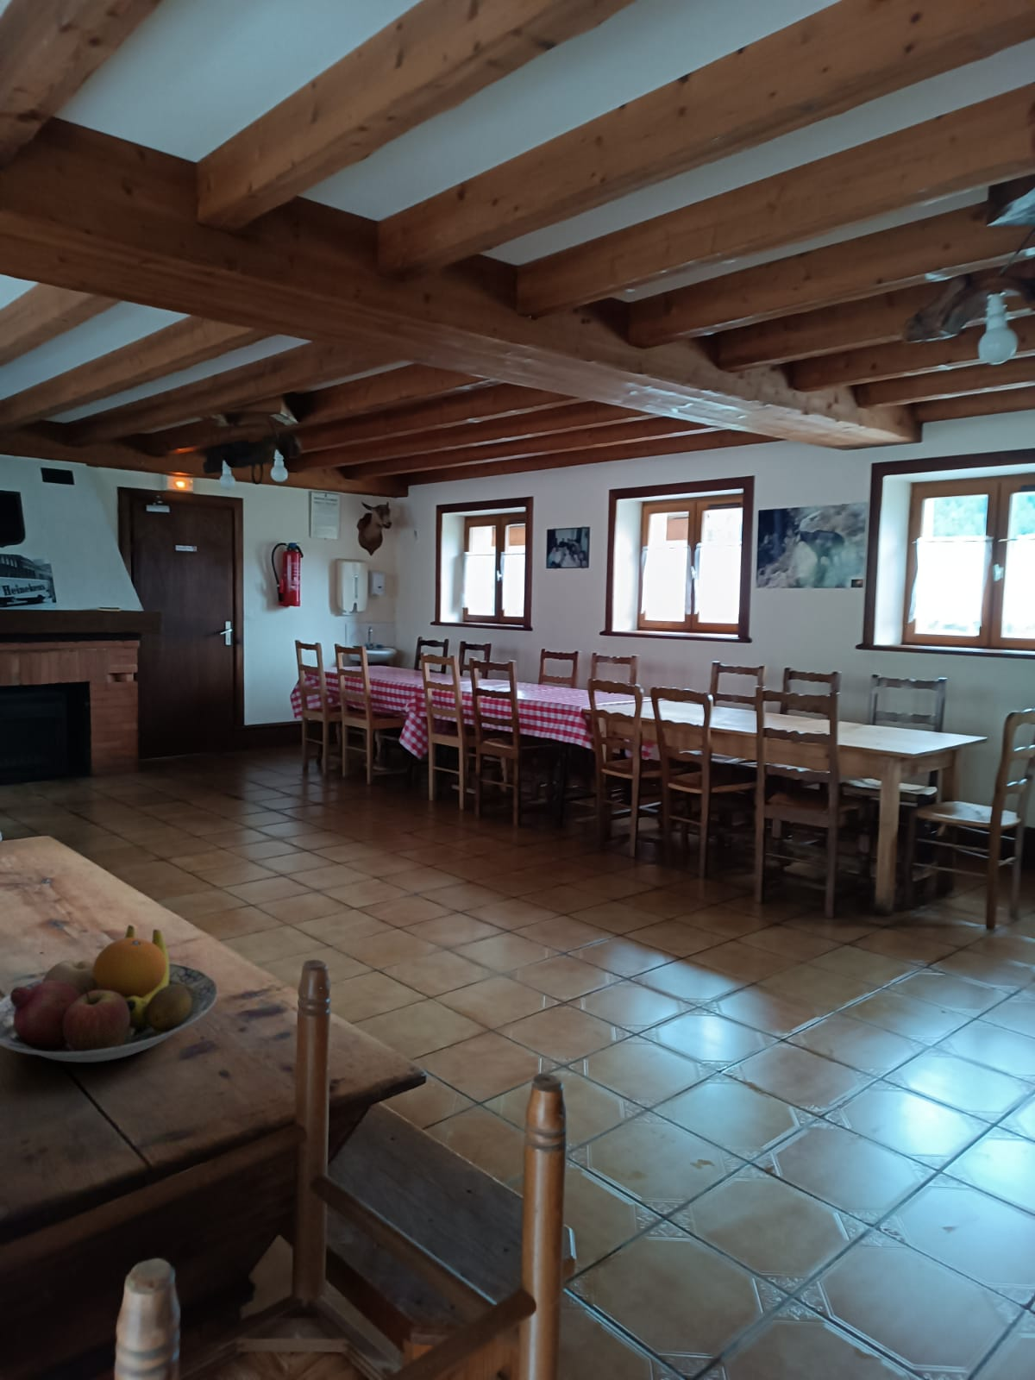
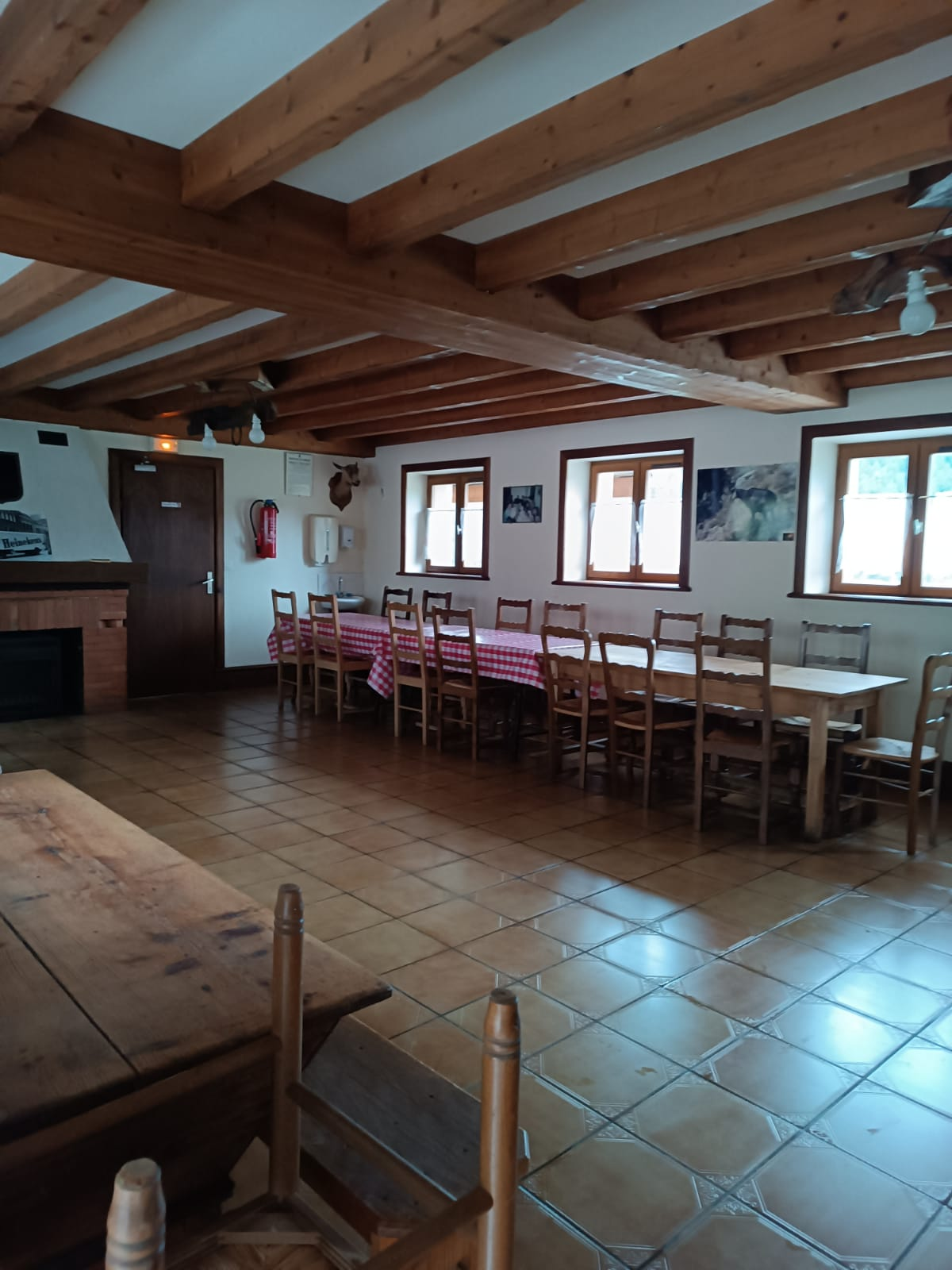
- fruit bowl [0,924,220,1064]
